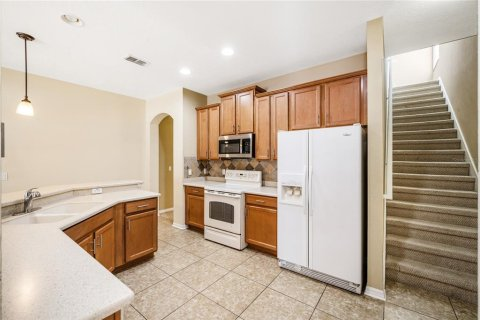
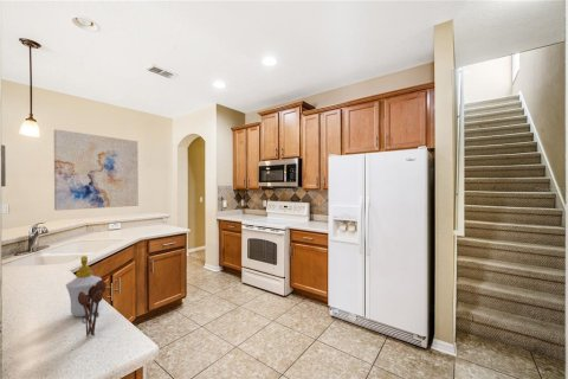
+ soap bottle [65,255,103,317]
+ utensil holder [78,280,108,339]
+ wall art [53,128,140,212]
